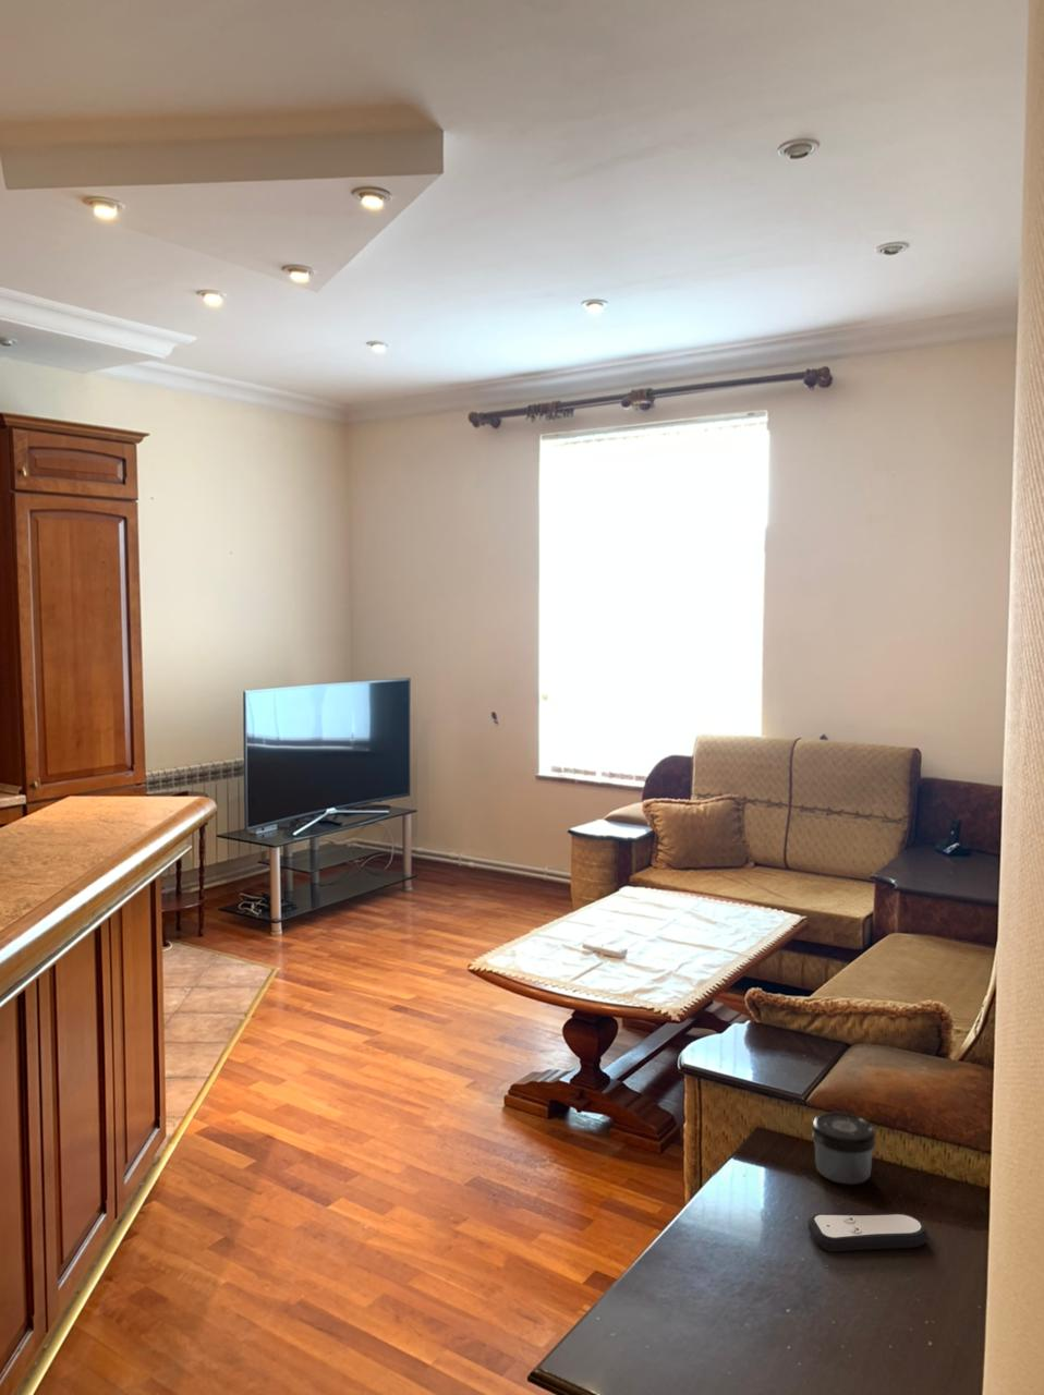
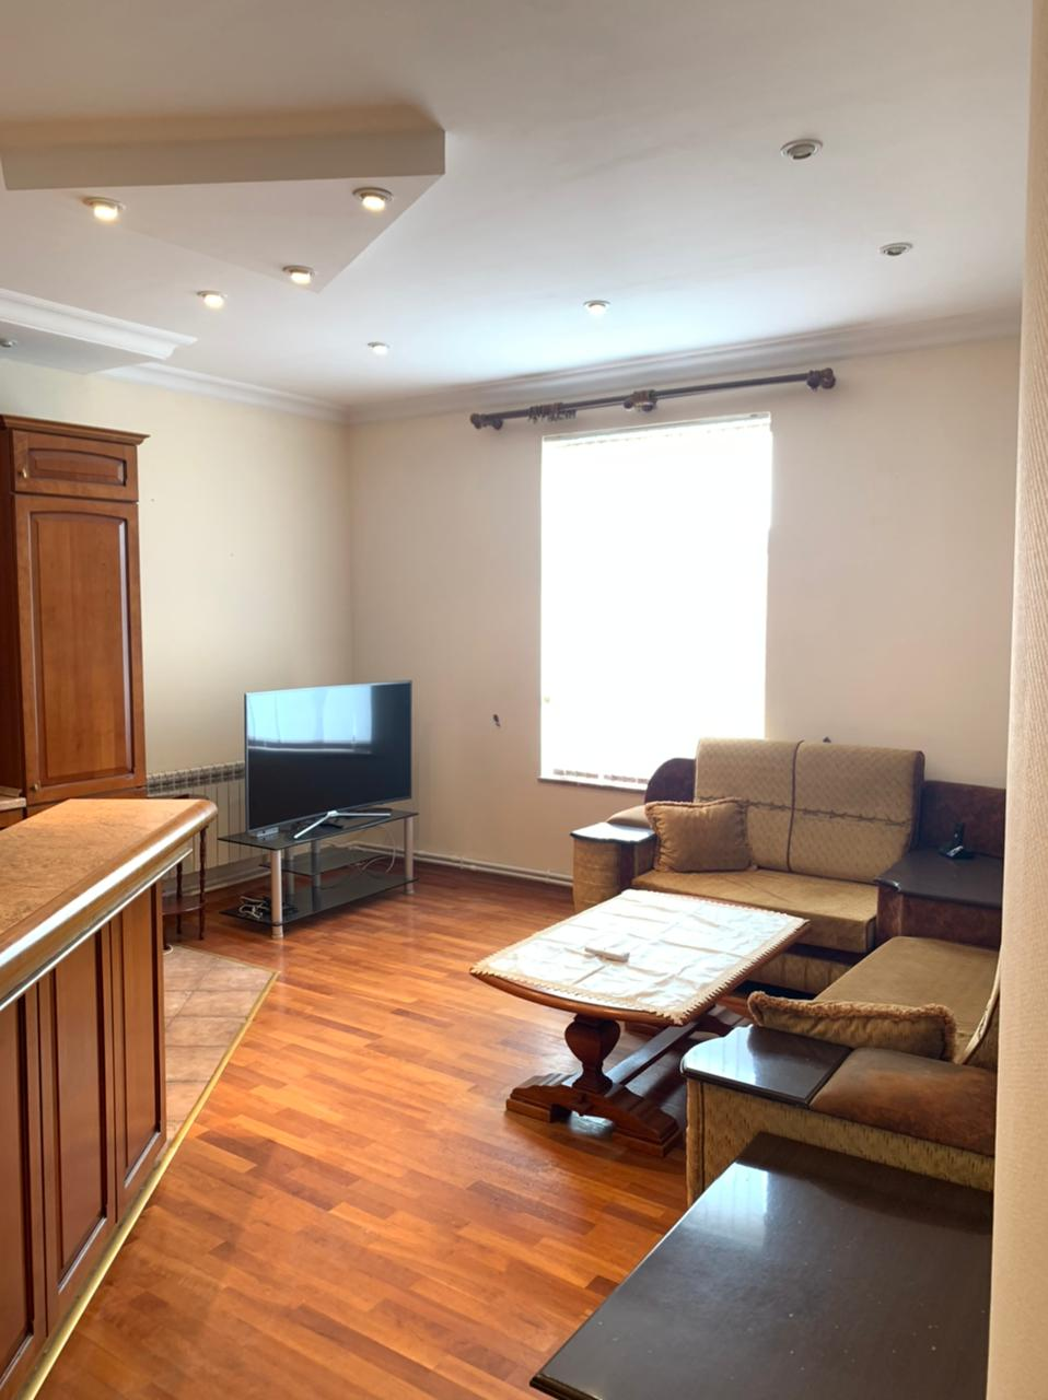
- remote control [806,1212,929,1252]
- jar [810,1112,877,1186]
